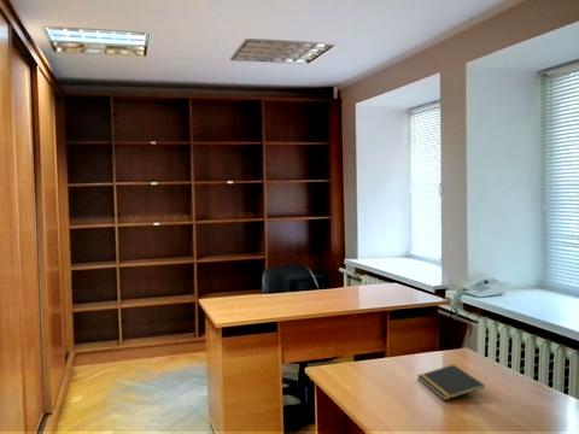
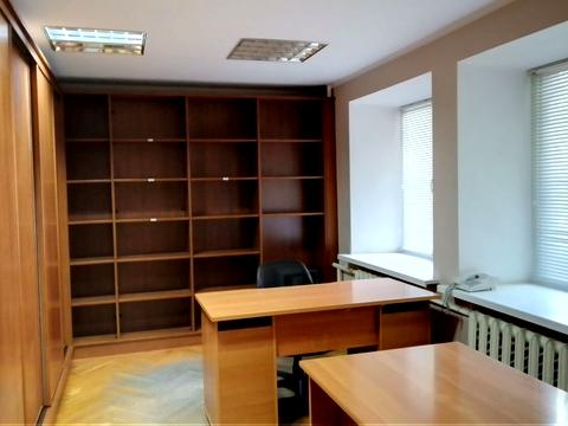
- notepad [416,364,486,401]
